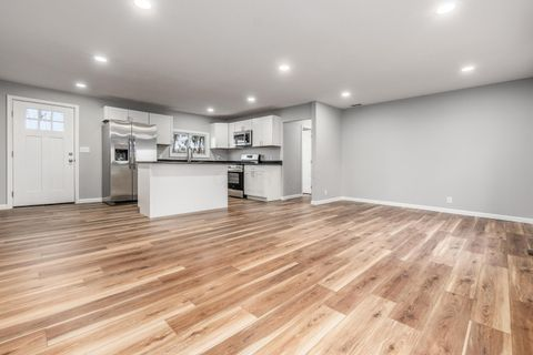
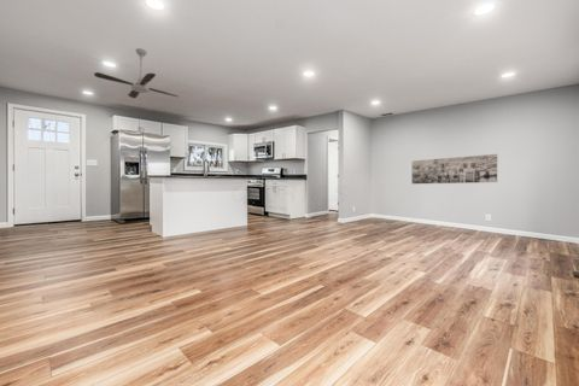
+ ceiling fan [93,47,179,99]
+ wall art [410,153,498,185]
